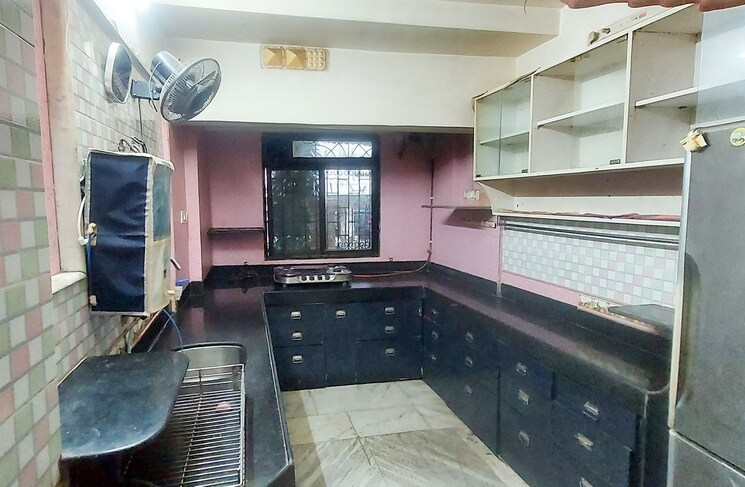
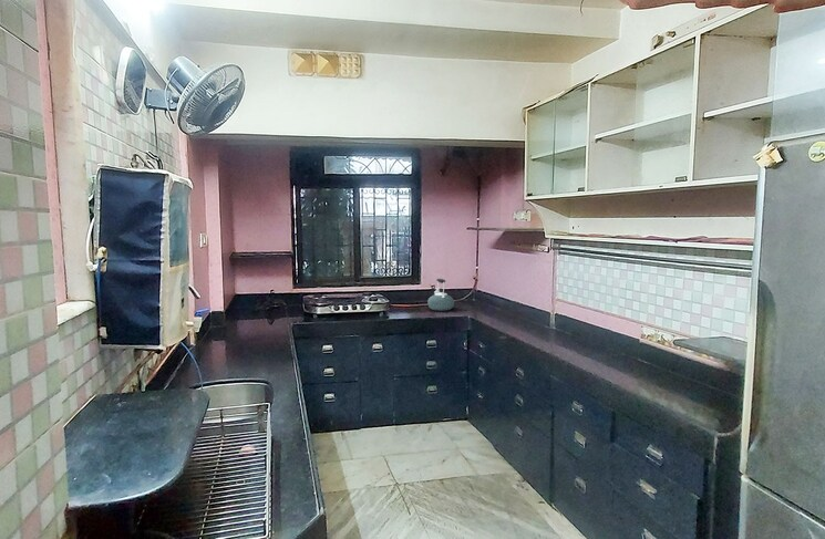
+ kettle [426,278,455,312]
